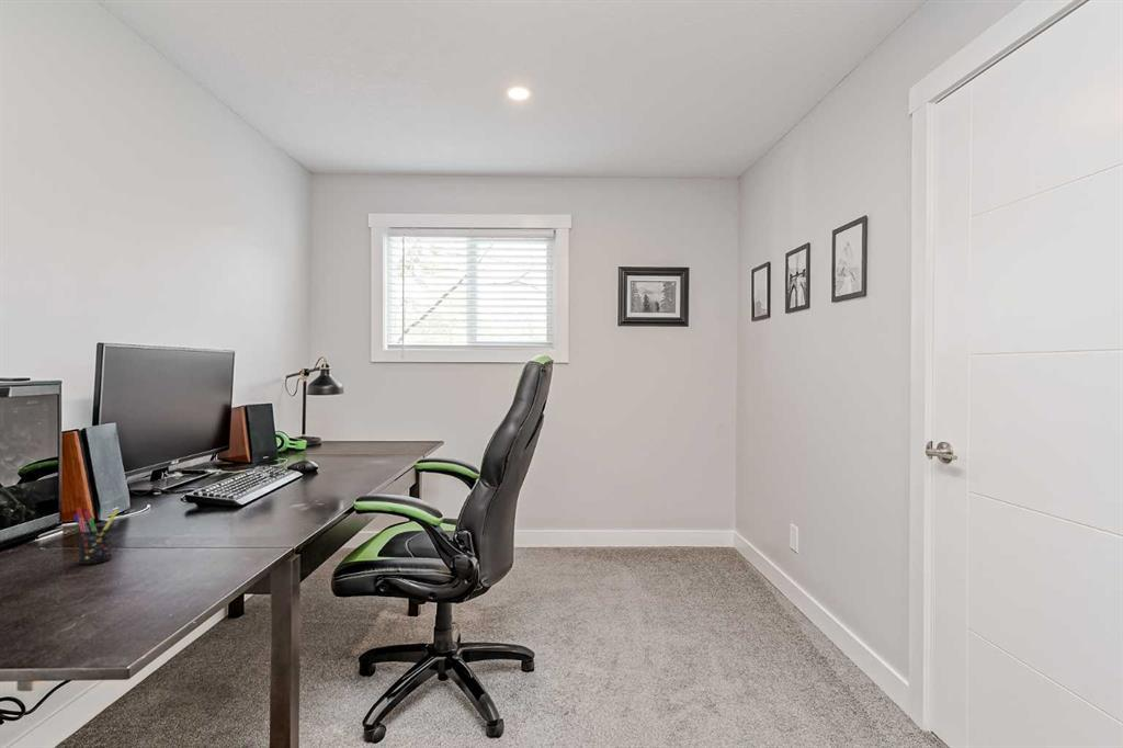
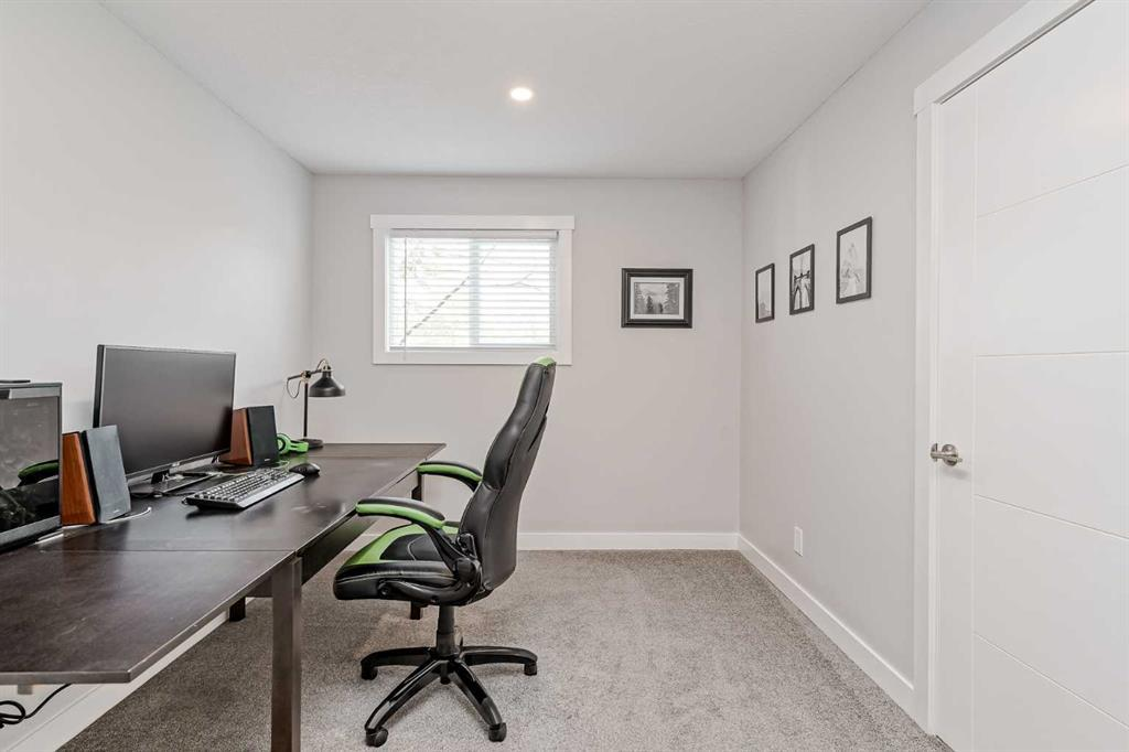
- pen holder [72,506,120,566]
